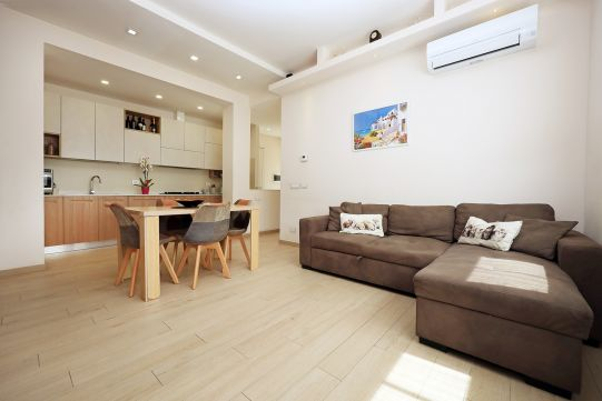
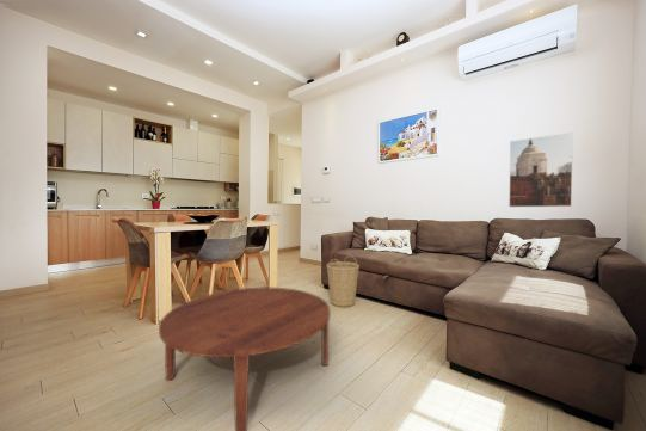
+ coffee table [158,287,331,431]
+ basket [326,254,361,308]
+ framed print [507,131,574,208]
